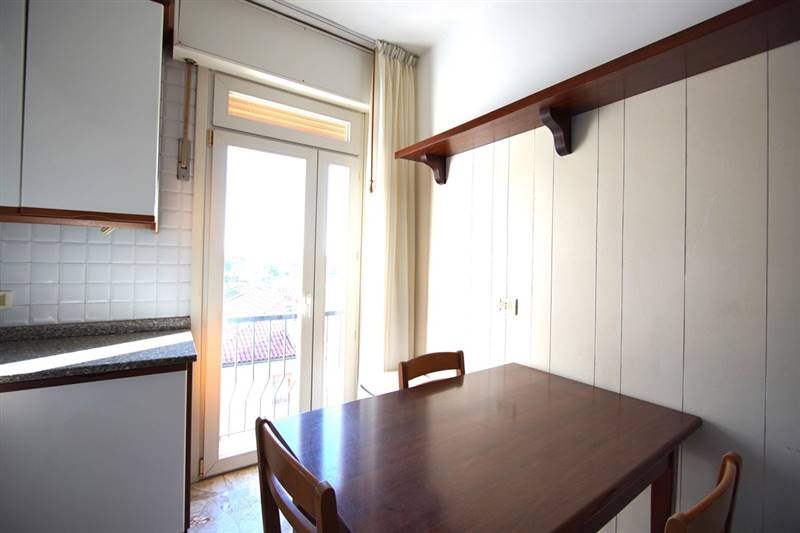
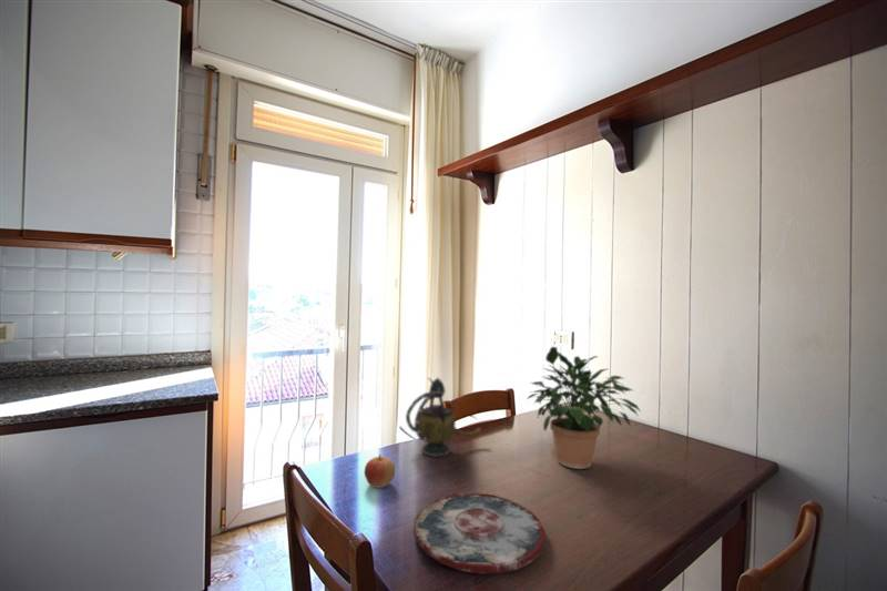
+ potted plant [526,346,642,470]
+ apple [364,454,396,489]
+ plate [412,492,547,574]
+ teapot [405,377,483,457]
